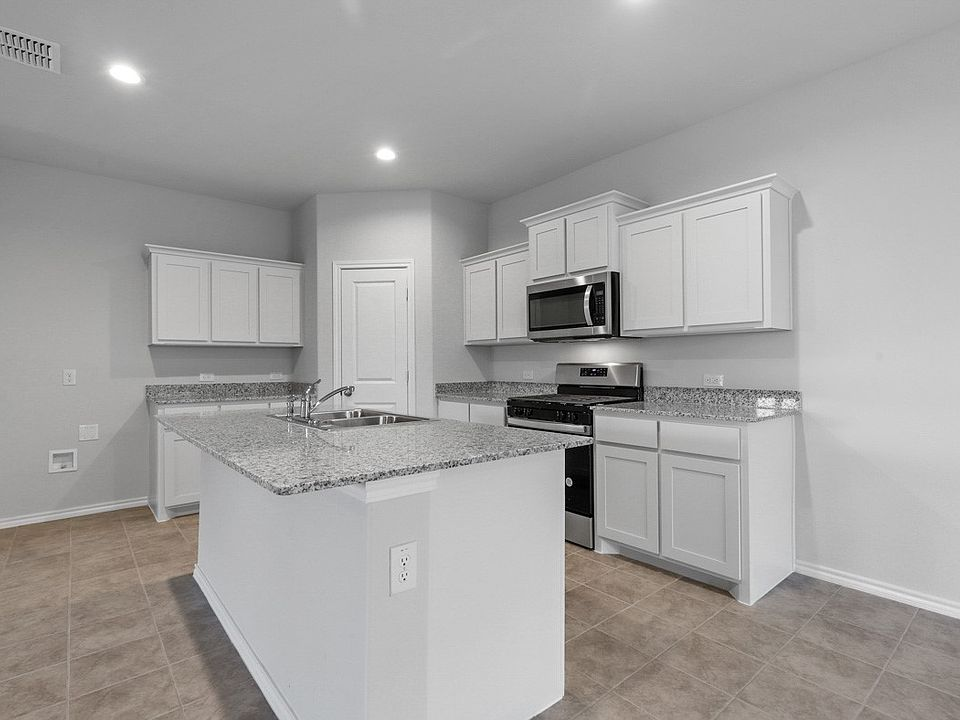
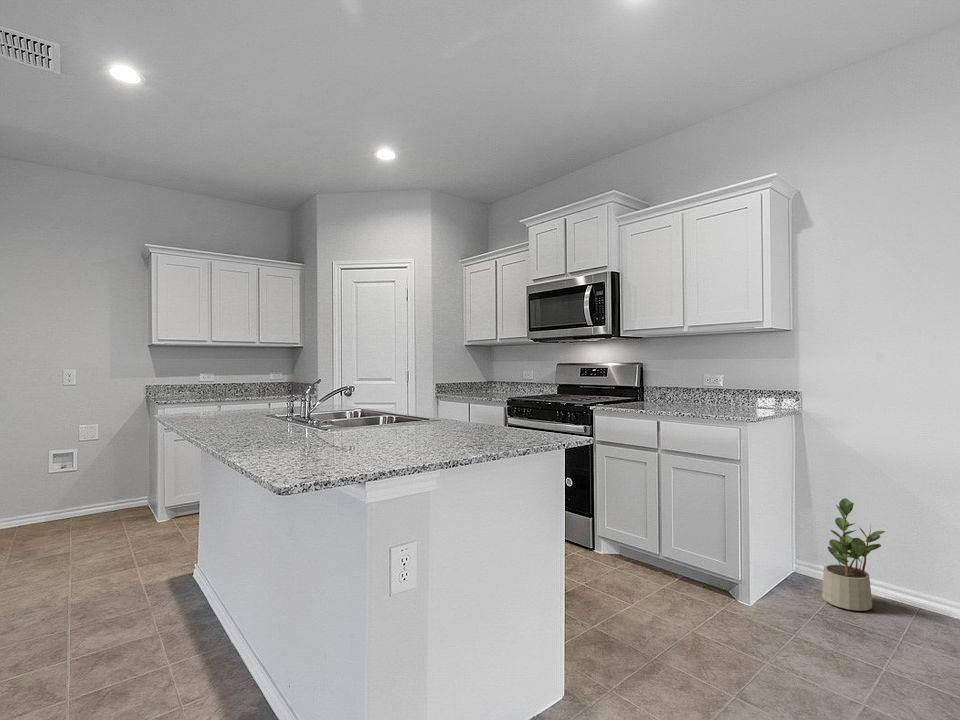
+ potted plant [821,497,886,612]
